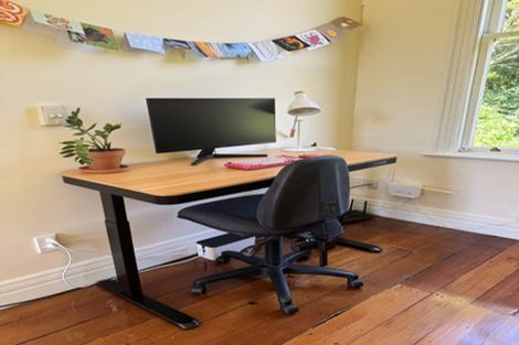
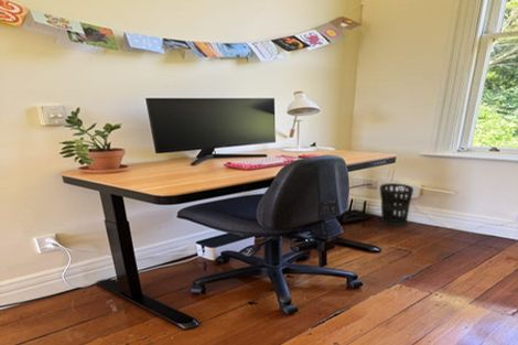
+ wastebasket [379,182,414,227]
